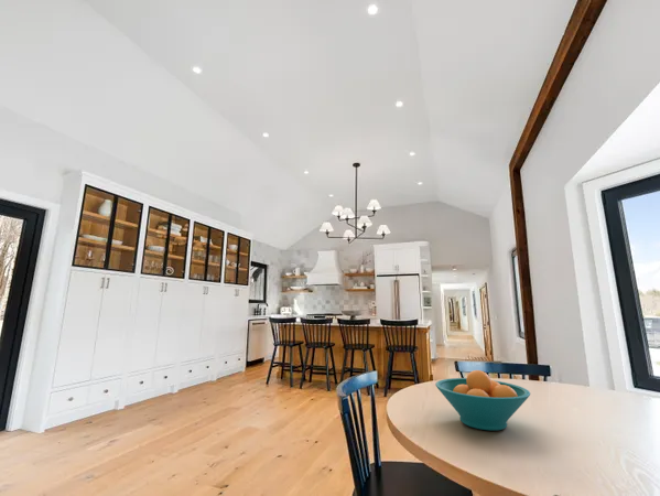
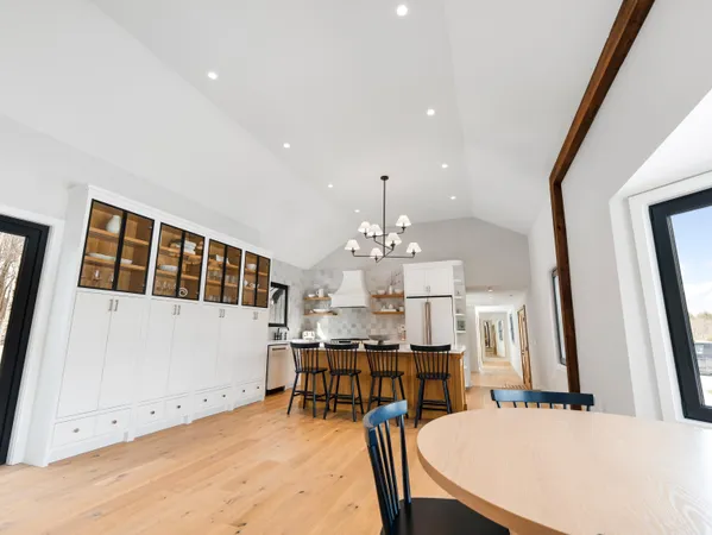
- fruit bowl [434,369,531,432]
